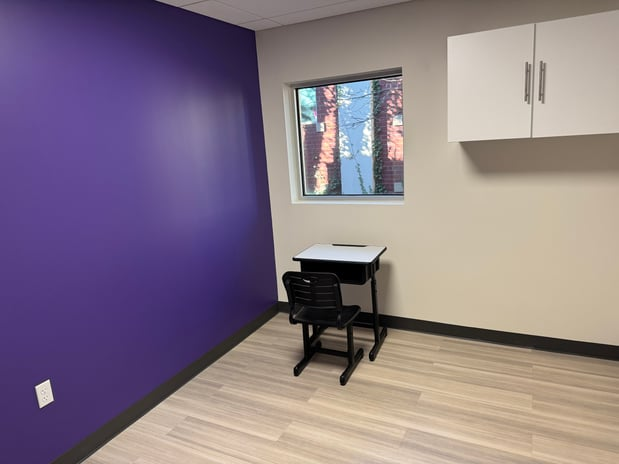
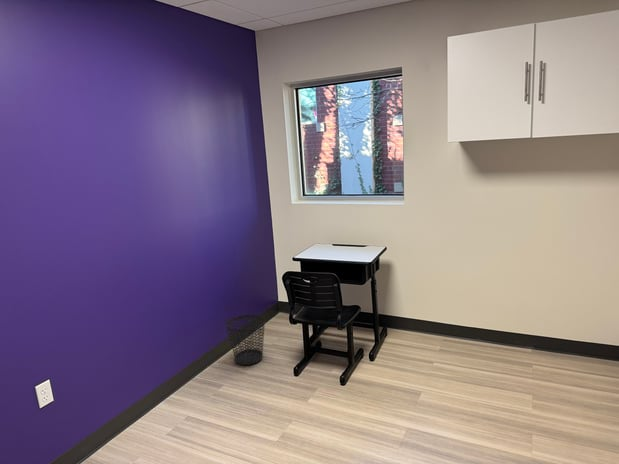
+ wastebasket [225,314,266,366]
